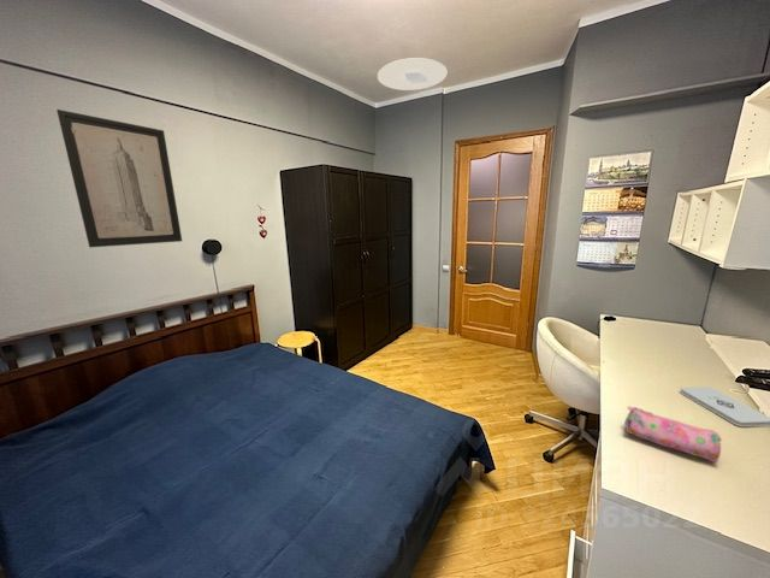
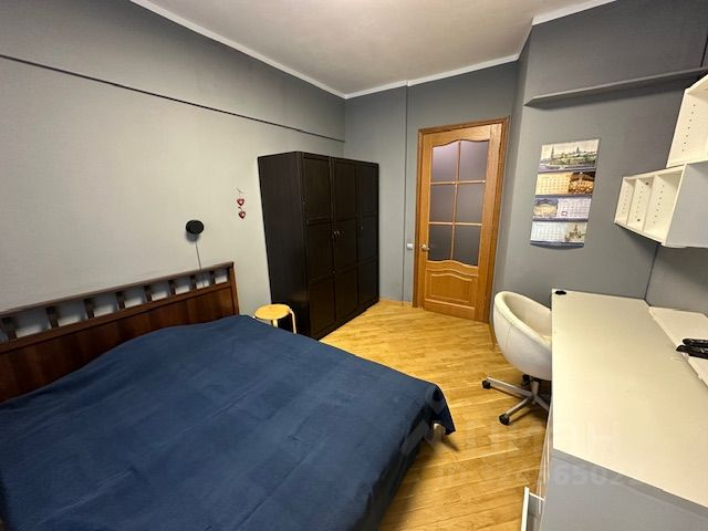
- ceiling light [377,57,449,92]
- pencil case [623,405,723,464]
- notepad [679,385,770,427]
- wall art [55,108,183,248]
